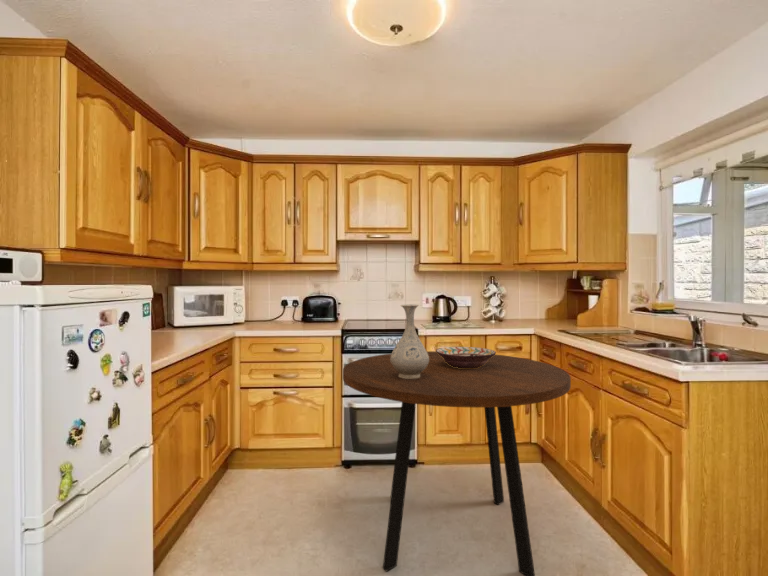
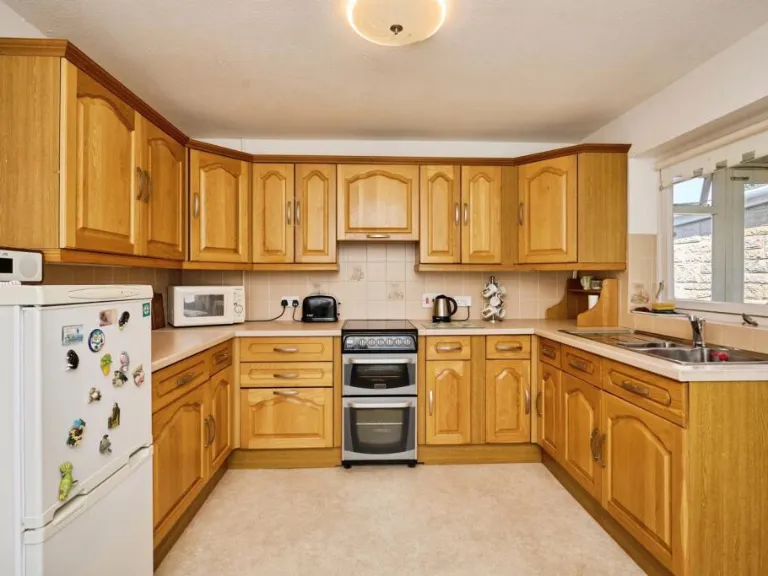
- decorative bowl [435,346,497,368]
- dining table [342,350,572,576]
- vase [391,304,429,379]
